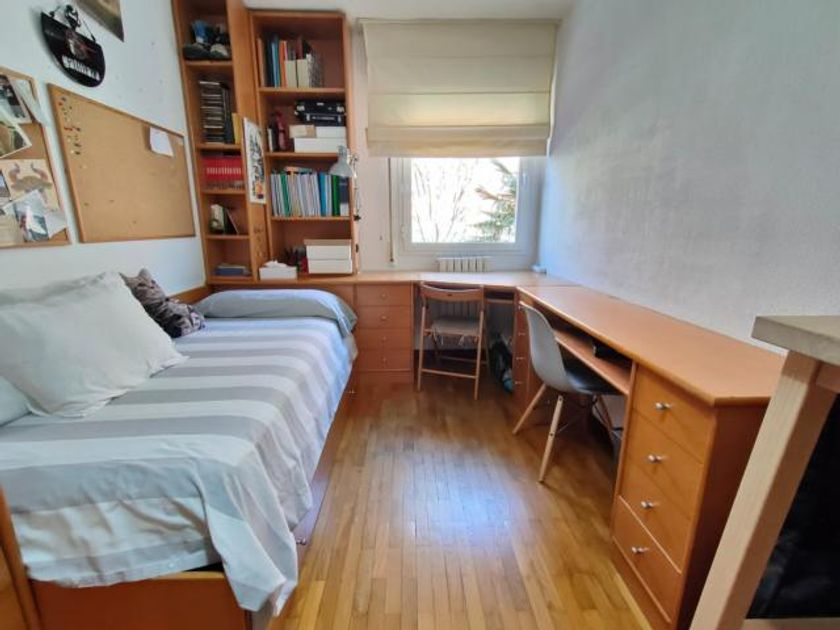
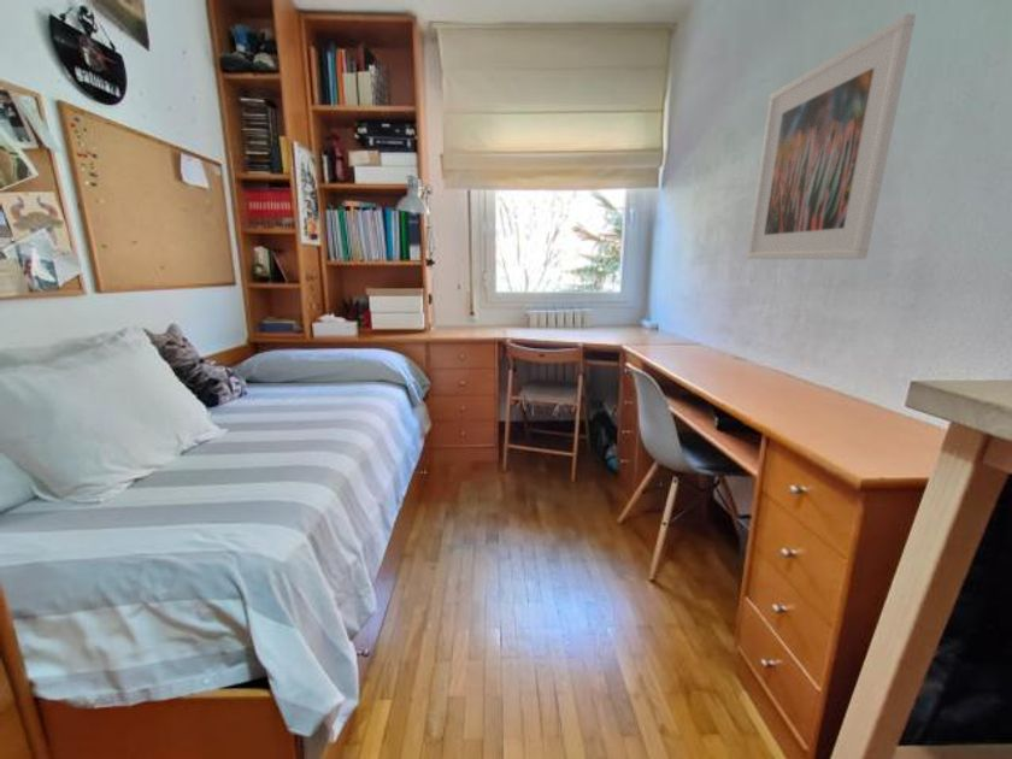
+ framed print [746,12,917,260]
